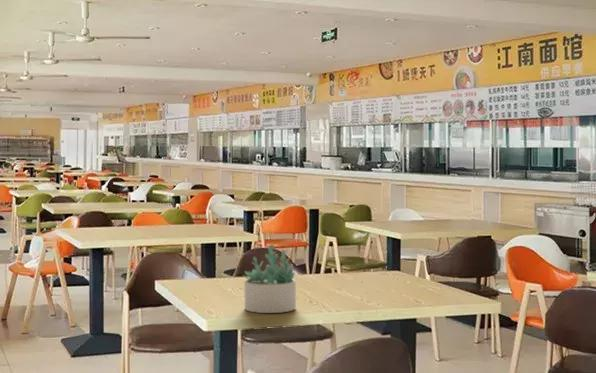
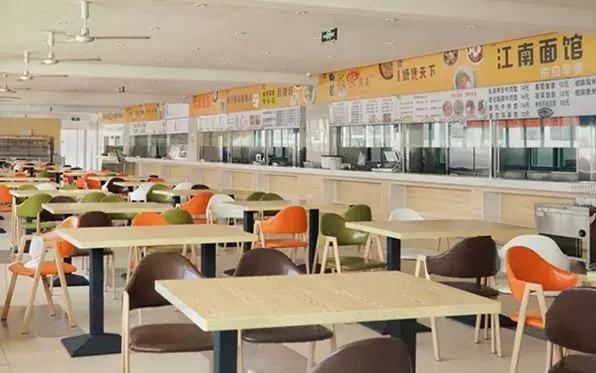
- succulent plant [242,243,297,314]
